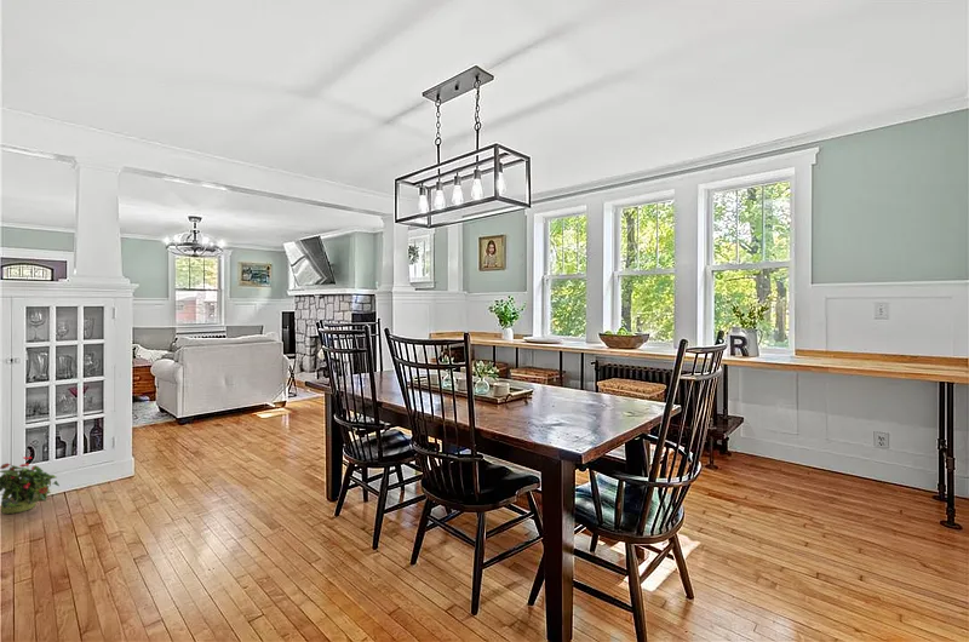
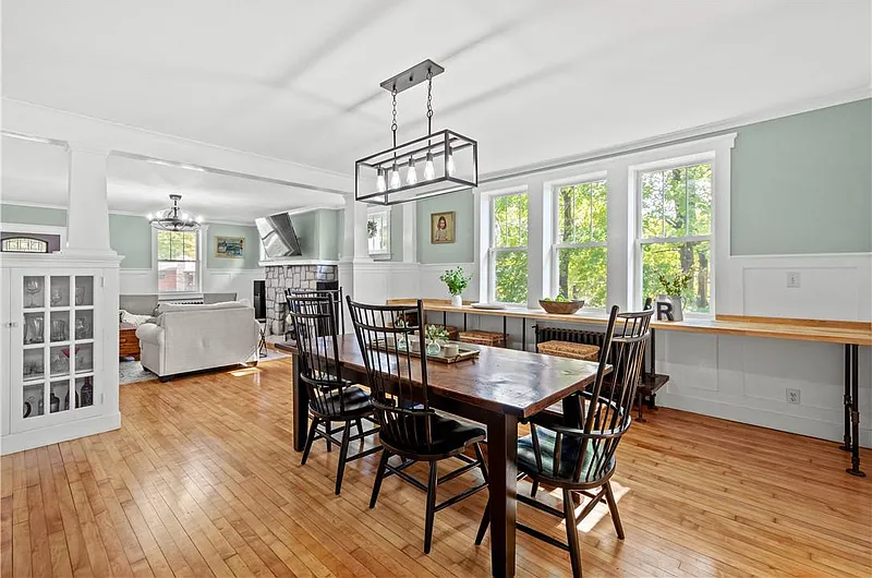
- potted plant [0,455,61,515]
